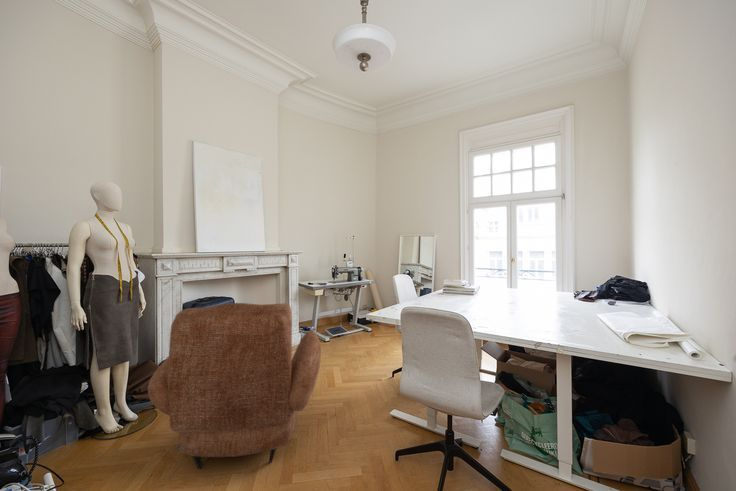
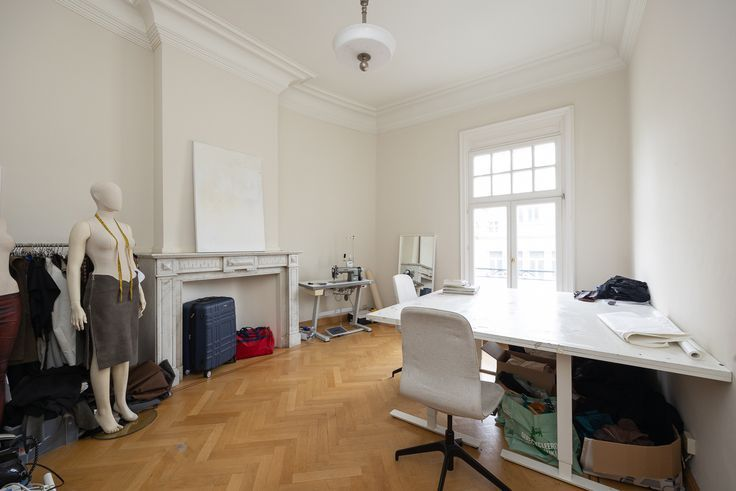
- armchair [147,302,322,470]
